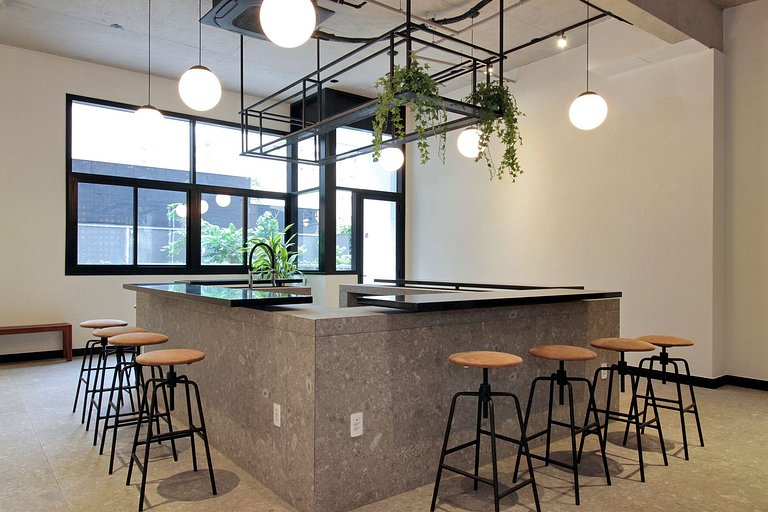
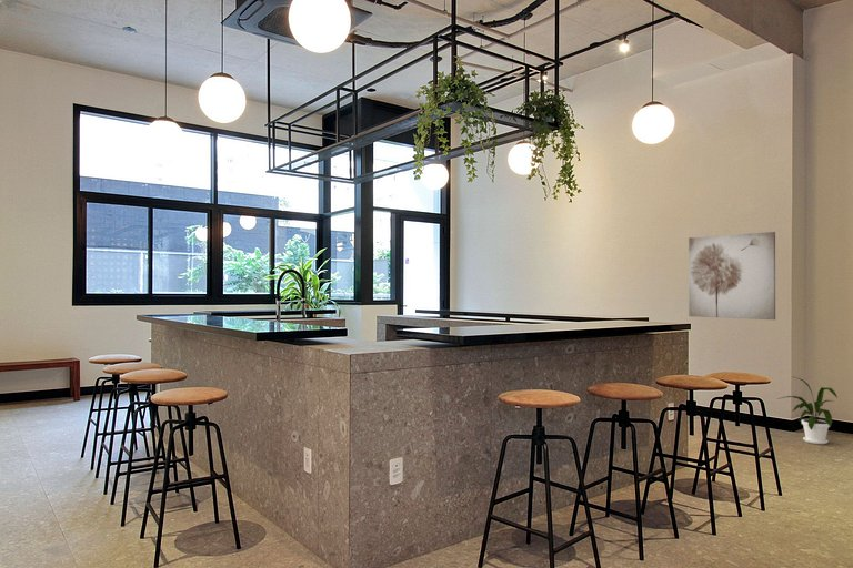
+ house plant [776,375,839,445]
+ wall art [688,231,776,321]
